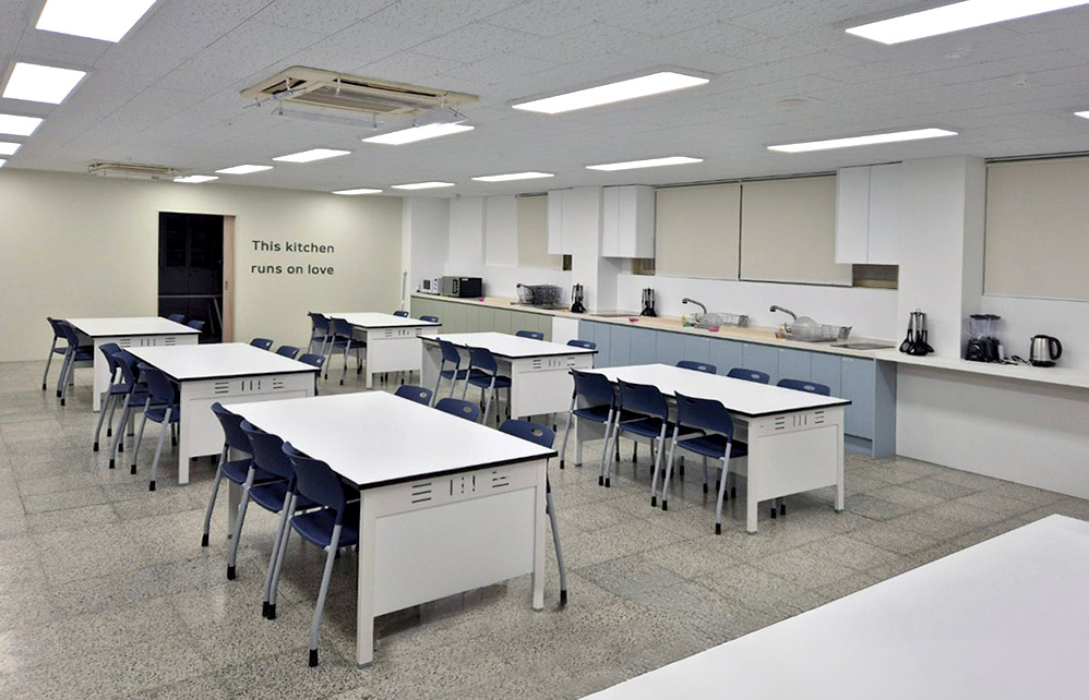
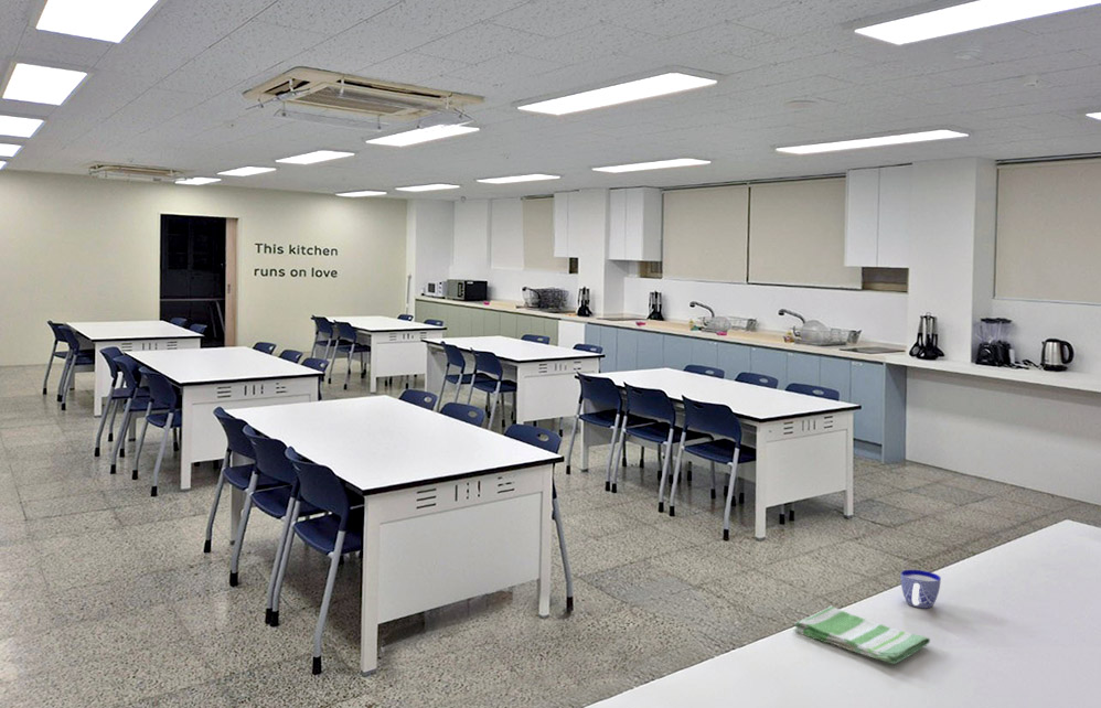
+ cup [899,569,942,609]
+ dish towel [793,605,931,665]
